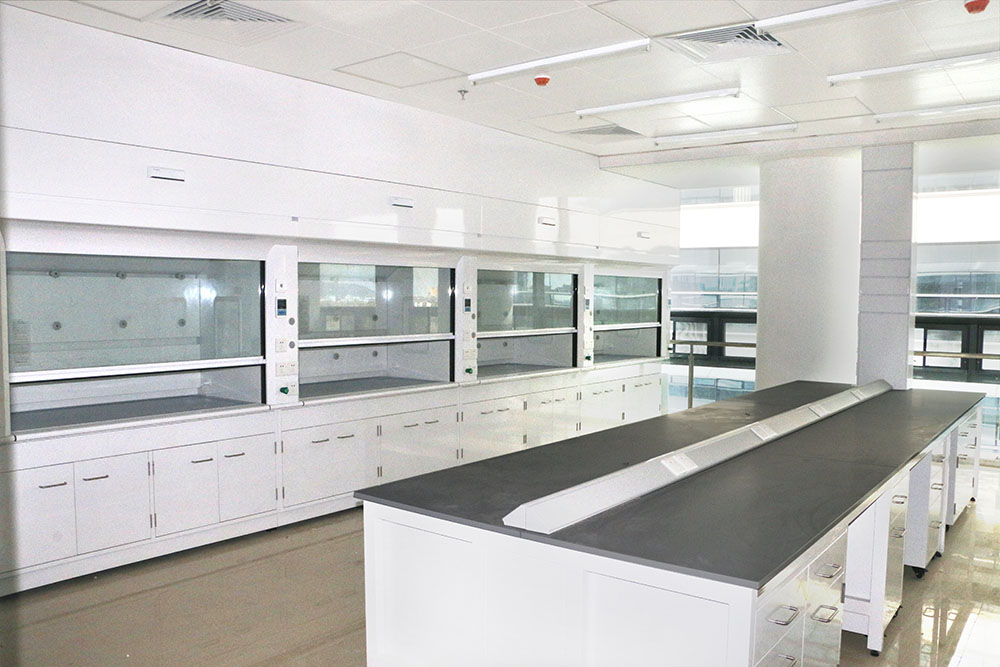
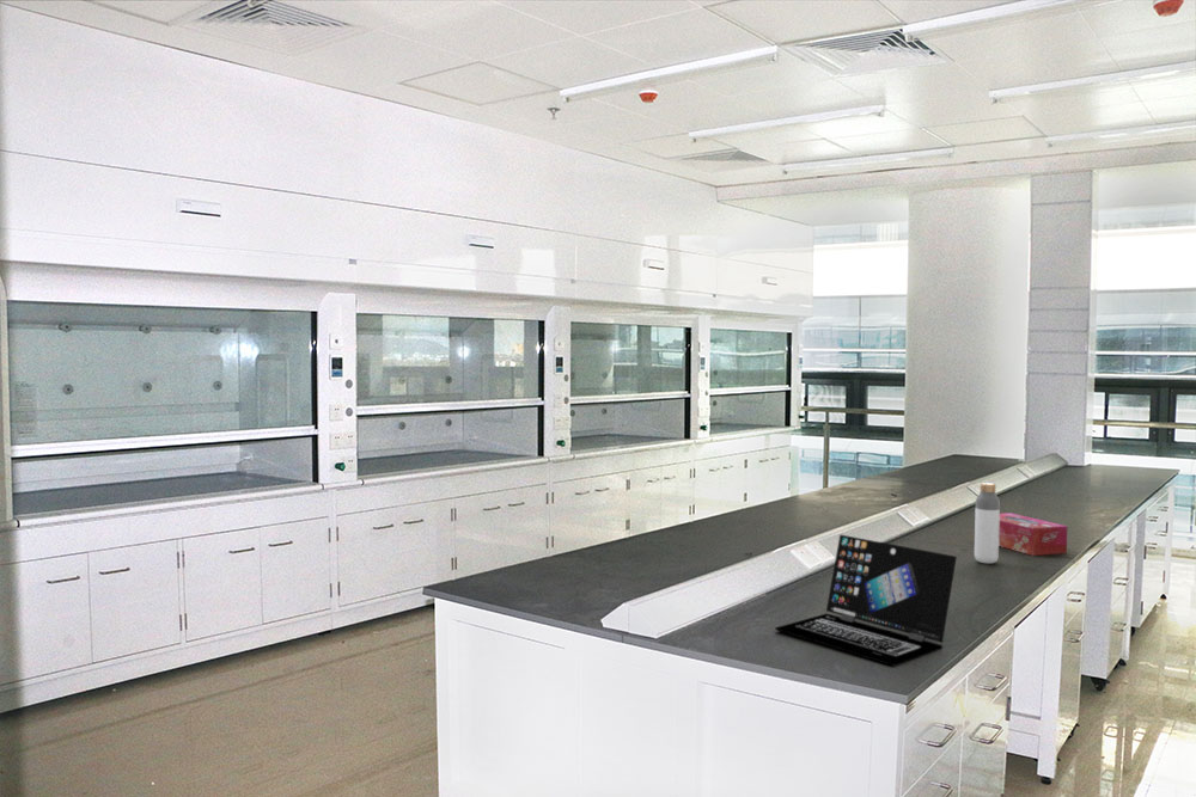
+ bottle [974,482,1001,565]
+ laptop [774,533,958,668]
+ tissue box [999,511,1068,557]
